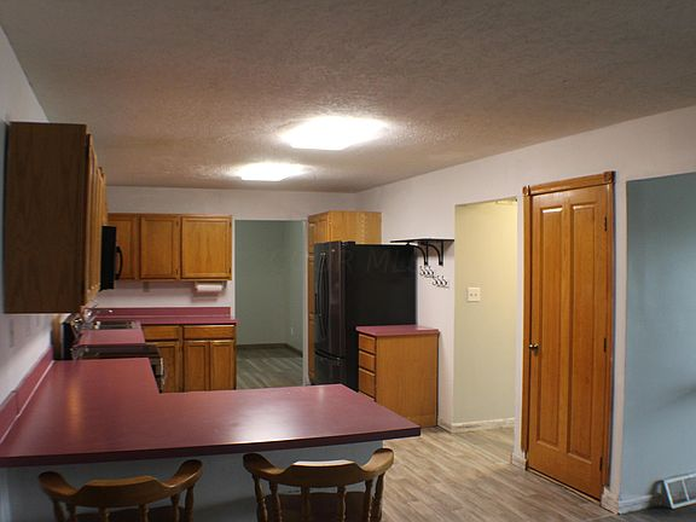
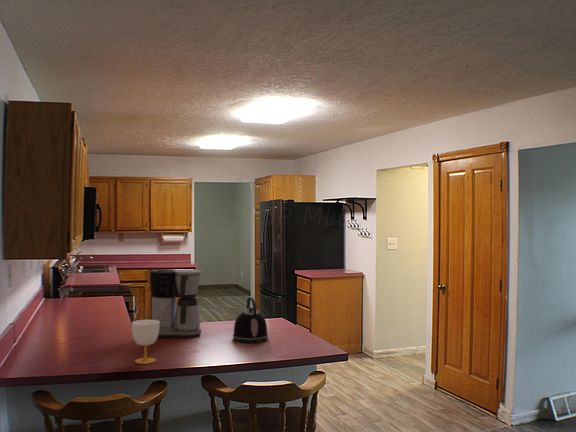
+ cup [131,319,160,365]
+ coffee maker [149,268,202,339]
+ kettle [232,295,269,344]
